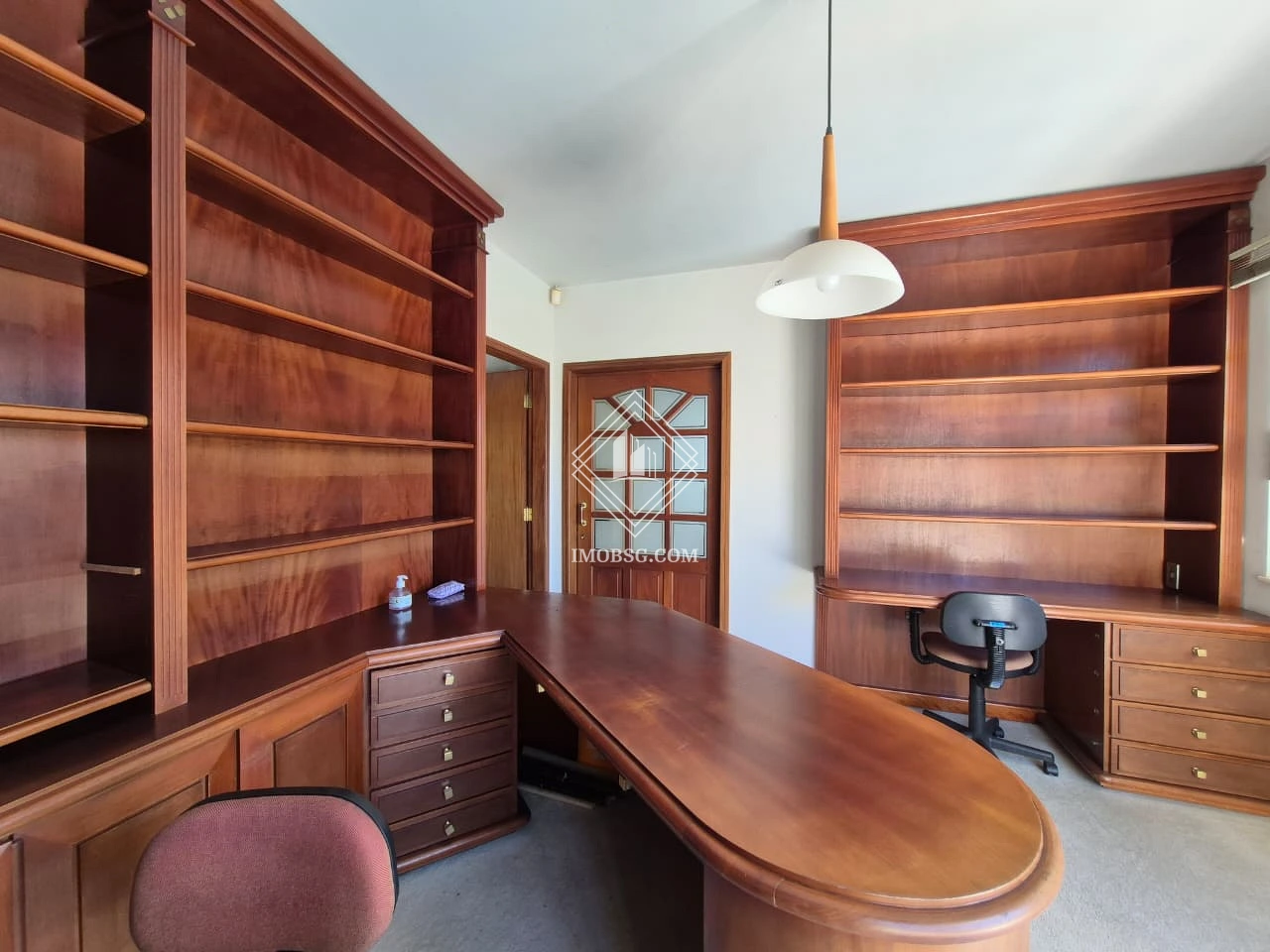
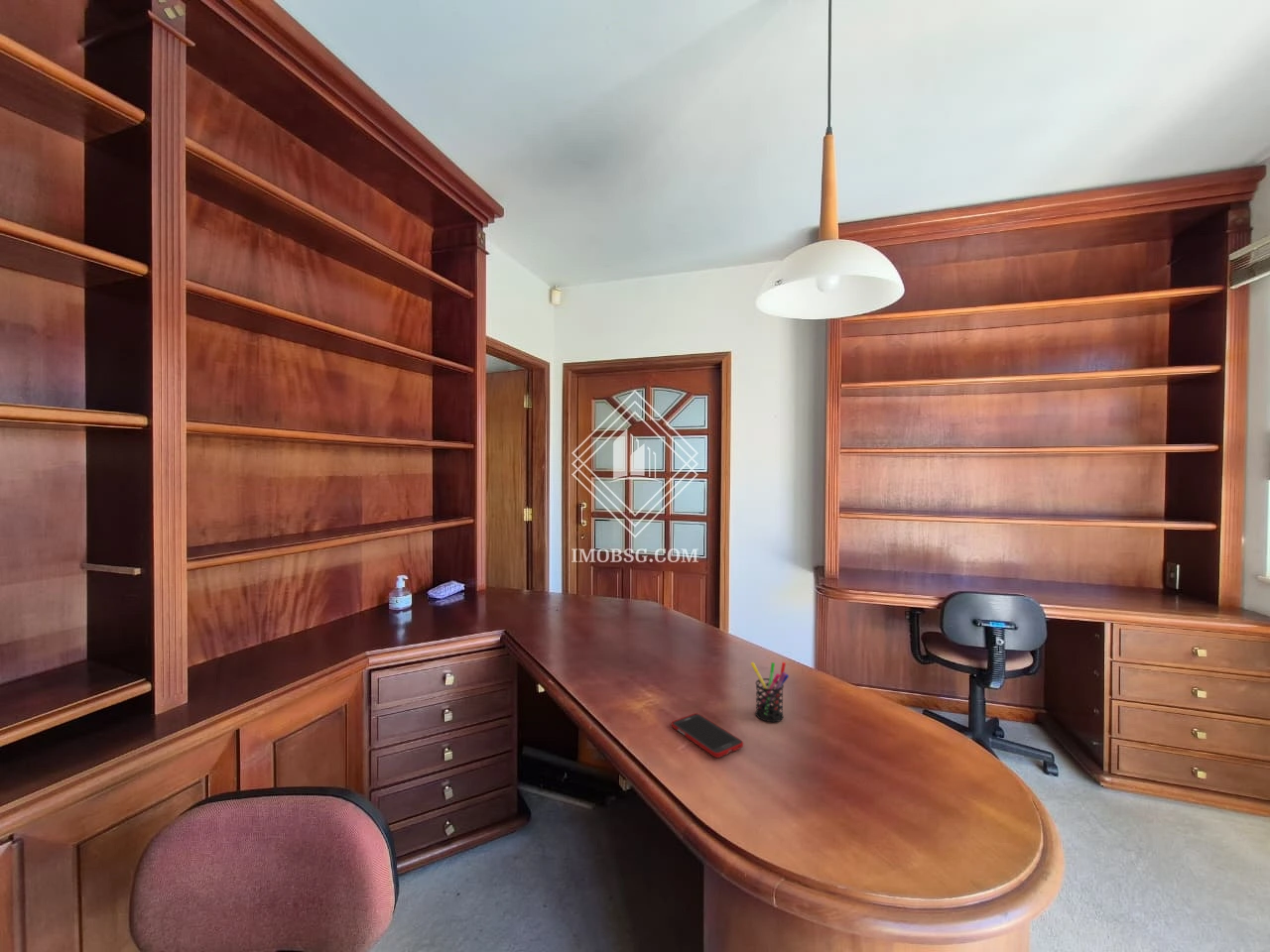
+ cell phone [671,712,744,759]
+ pen holder [750,661,790,723]
